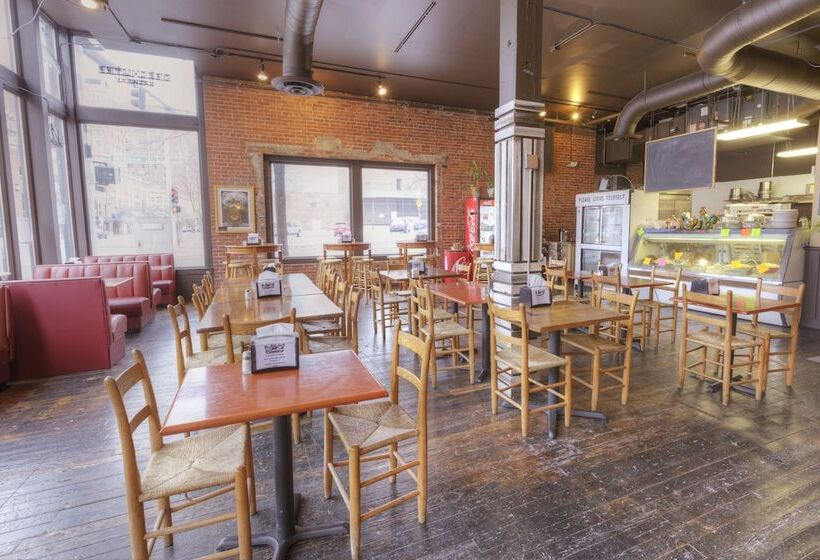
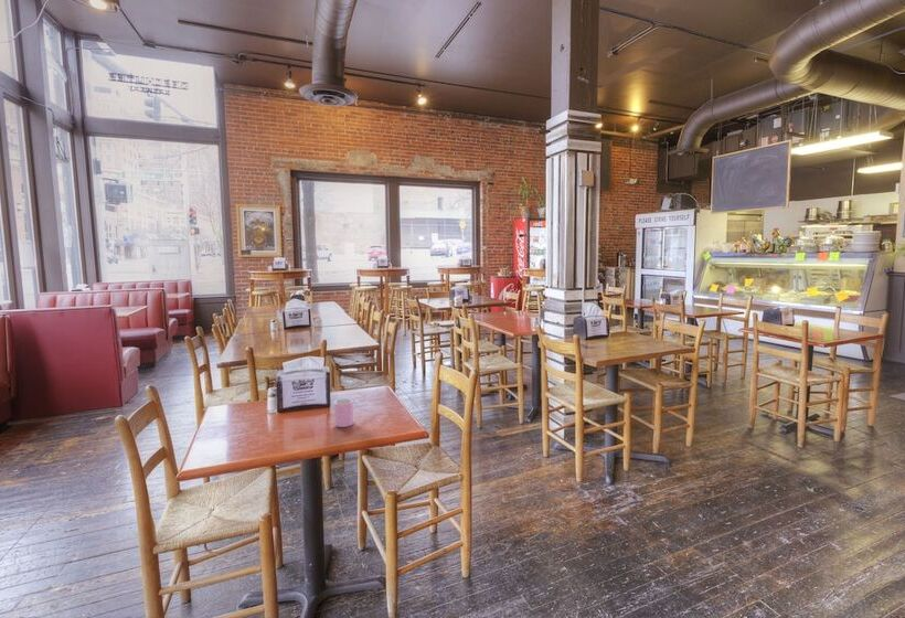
+ cup [333,397,354,428]
